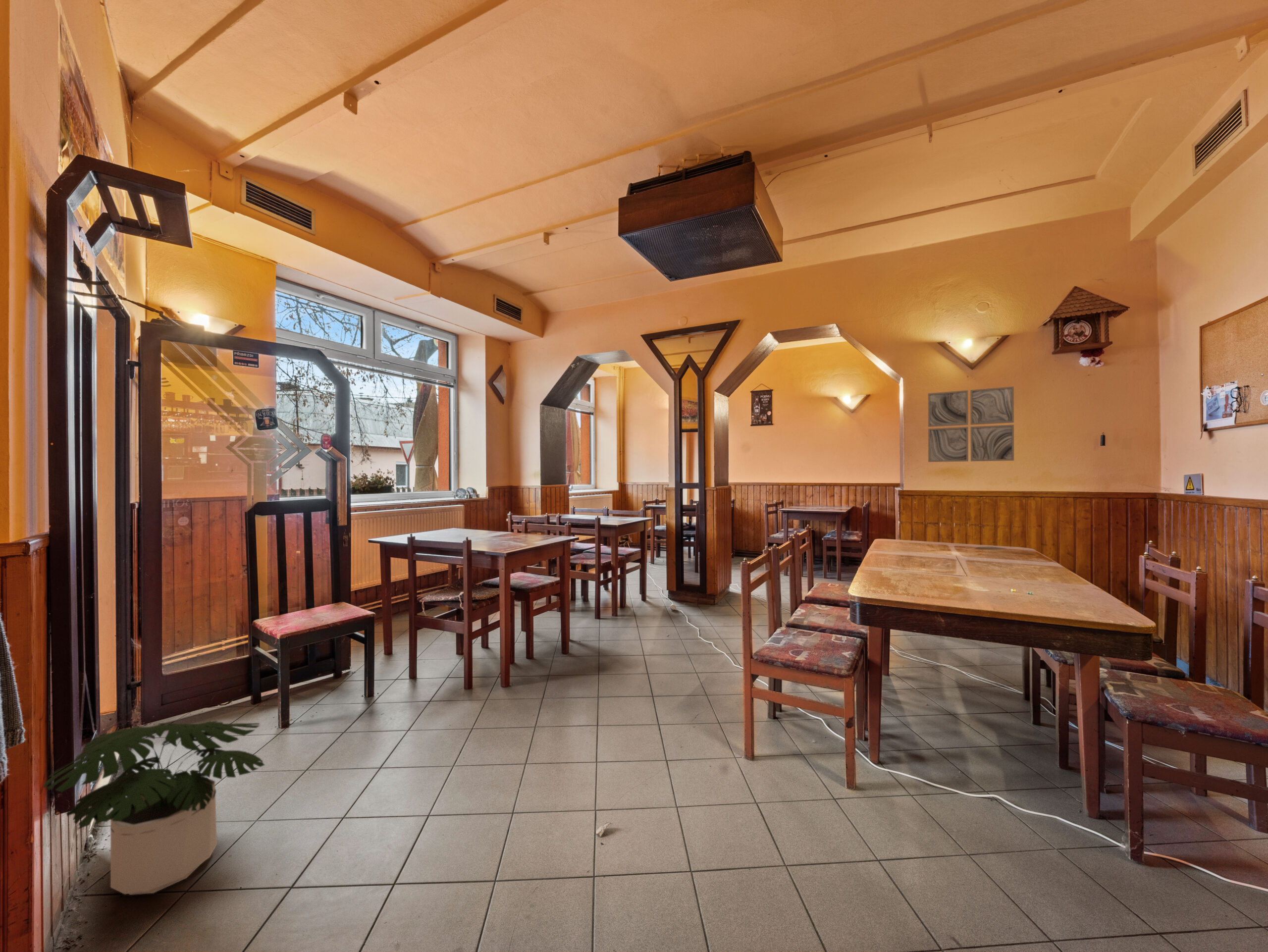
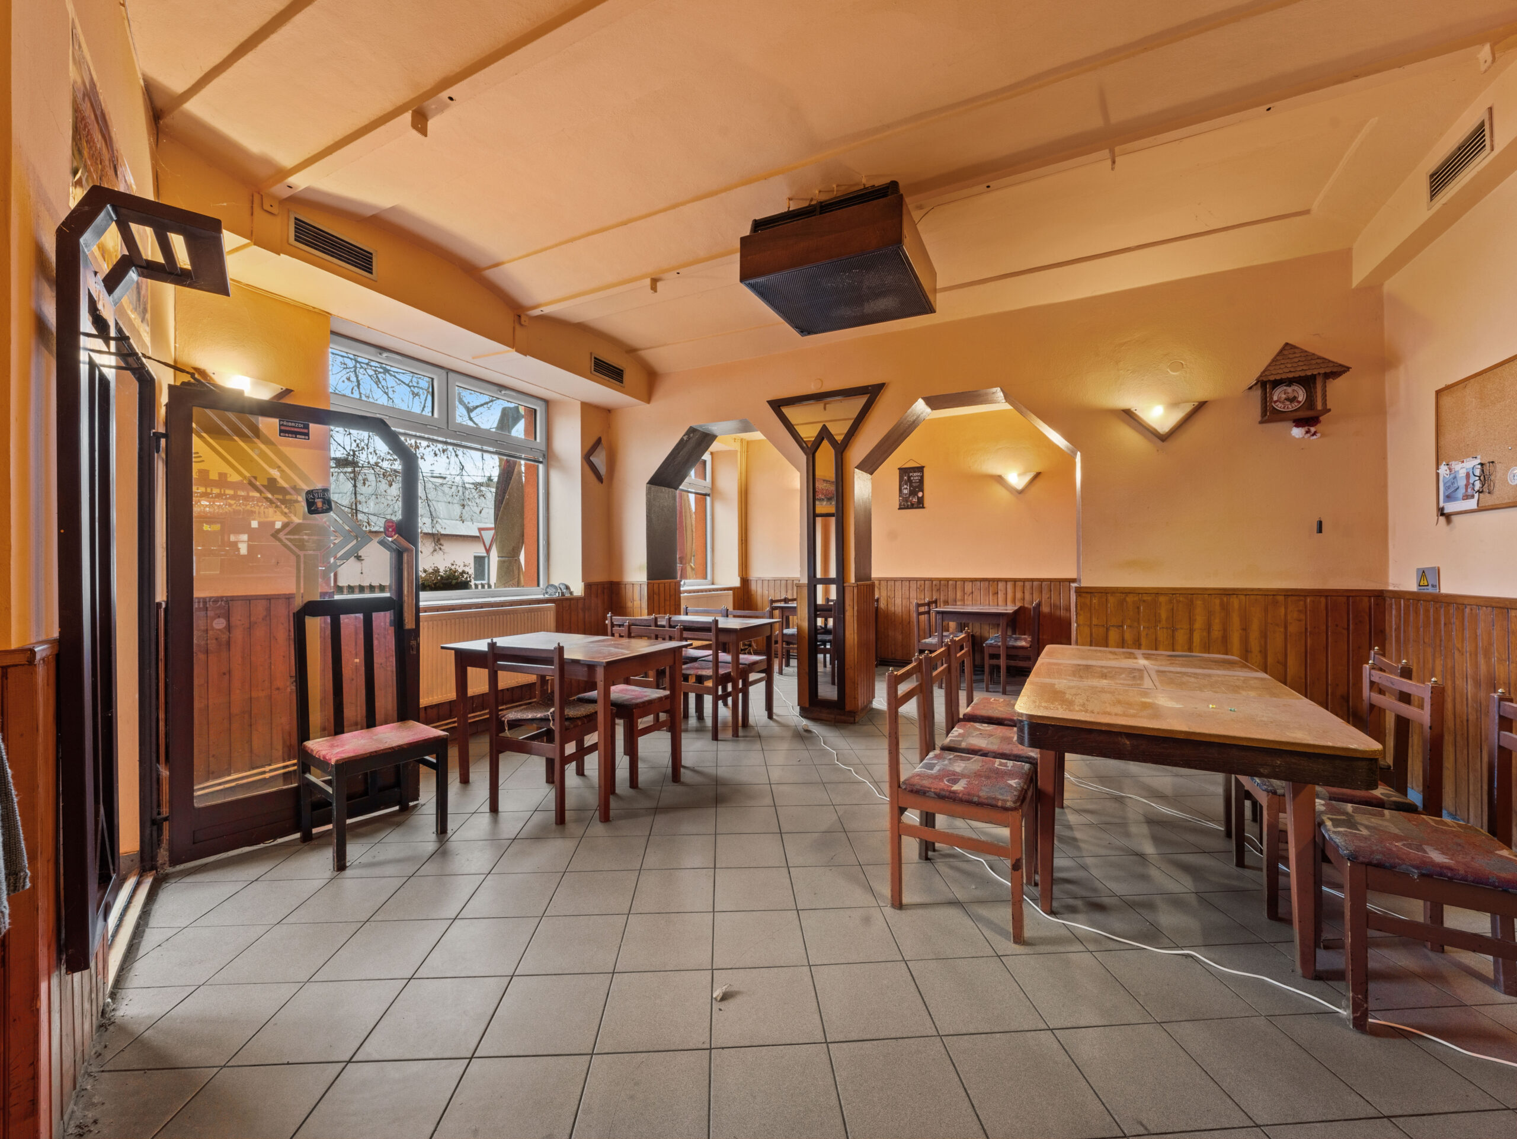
- potted plant [43,720,265,896]
- wall art [927,386,1014,463]
